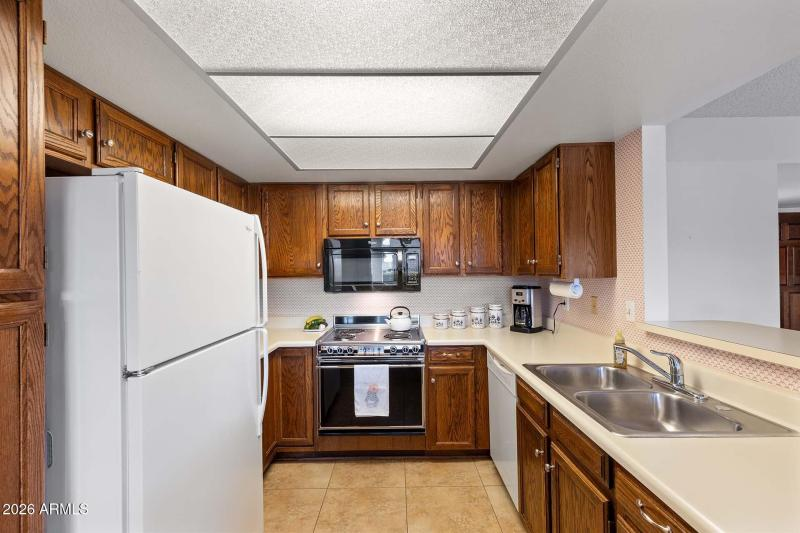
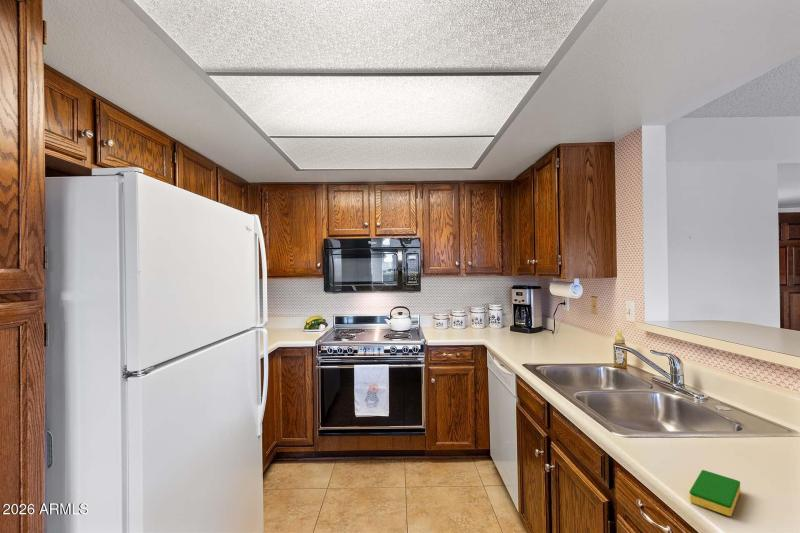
+ dish sponge [688,469,741,517]
